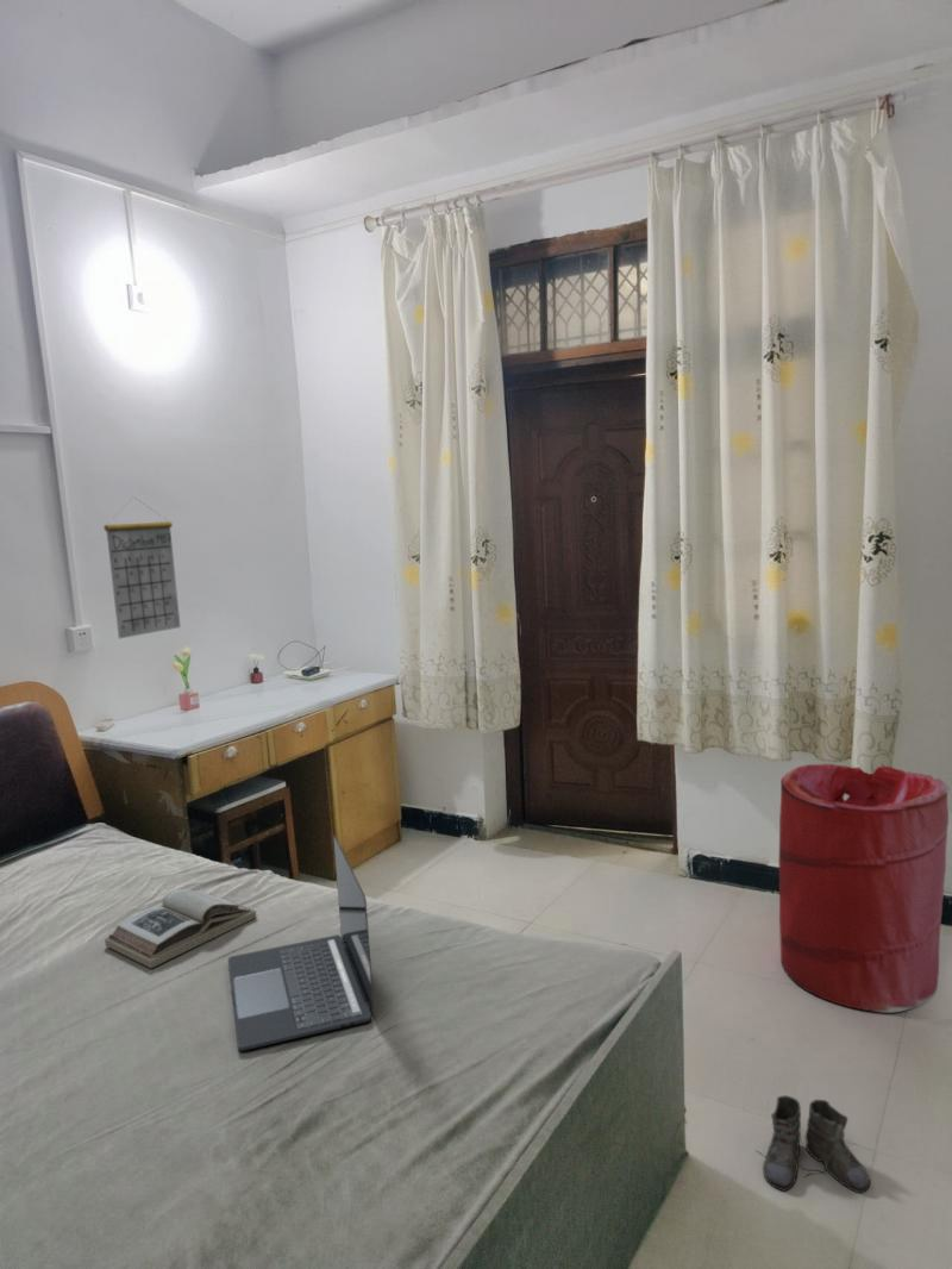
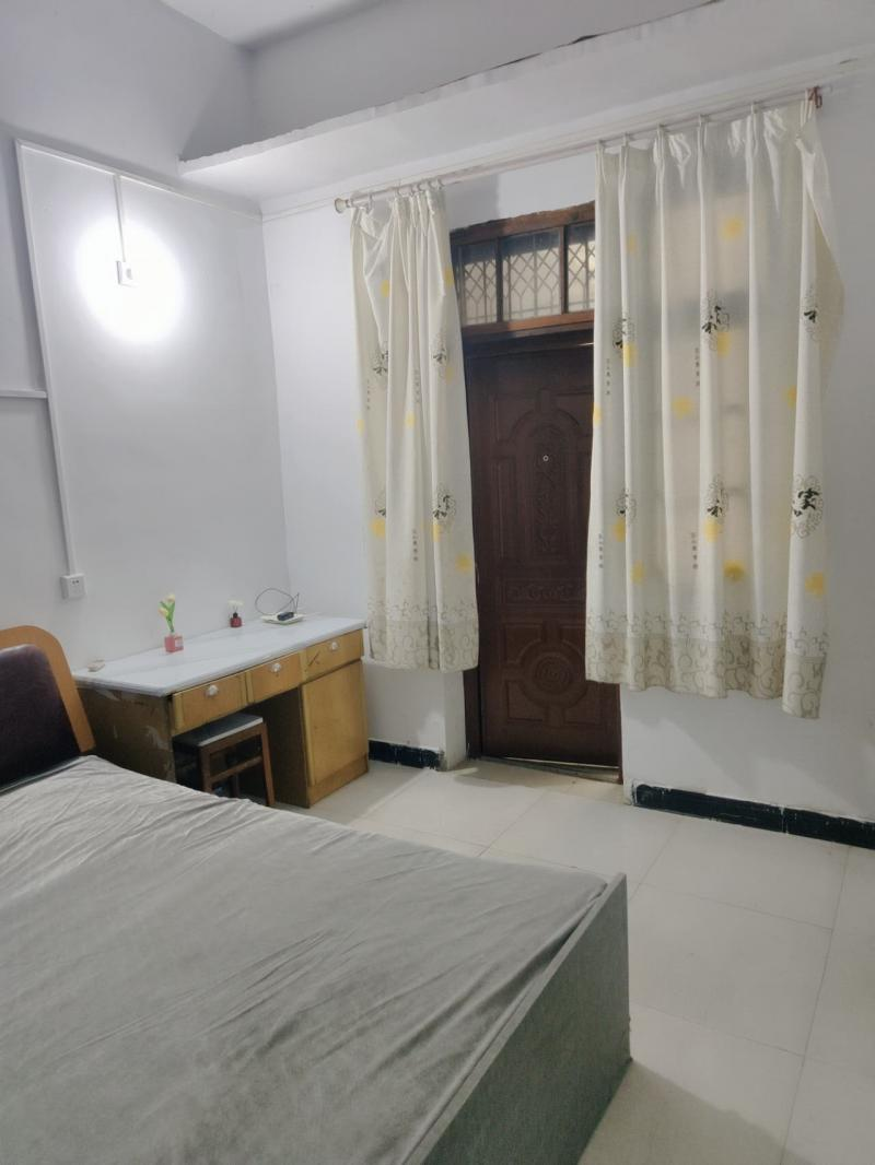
- laundry hamper [777,763,950,1014]
- boots [756,1094,871,1194]
- laptop [227,833,376,1051]
- book [104,888,258,969]
- calendar [102,495,182,639]
